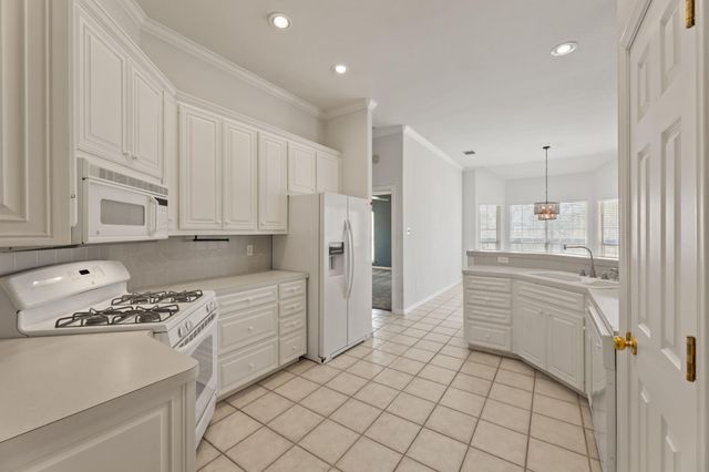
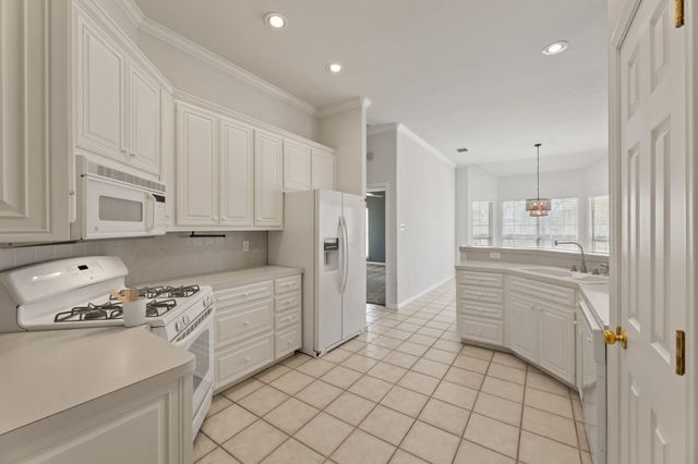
+ utensil holder [108,289,148,328]
